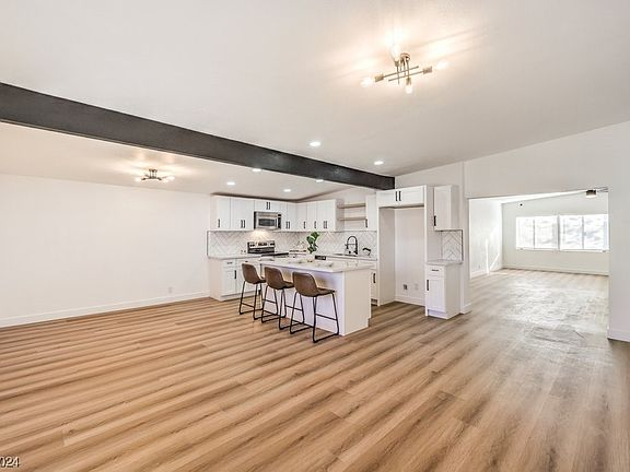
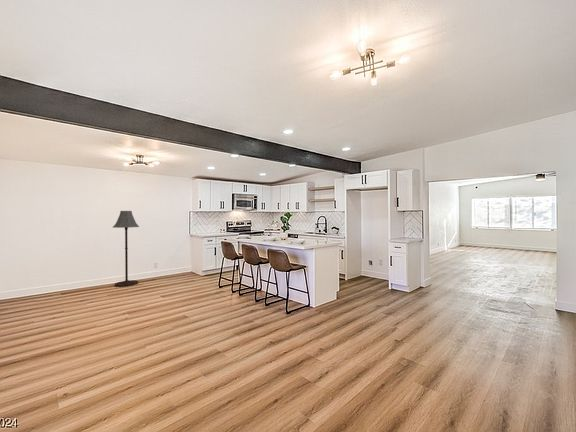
+ floor lamp [112,210,140,288]
